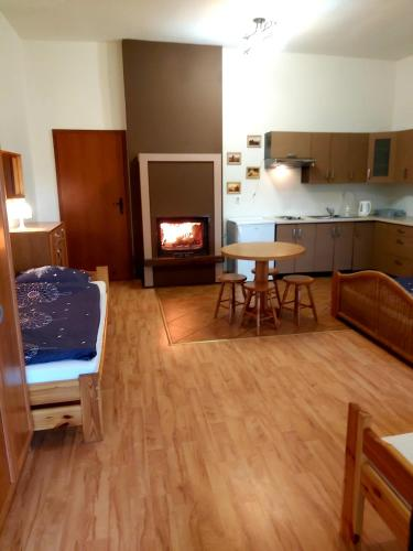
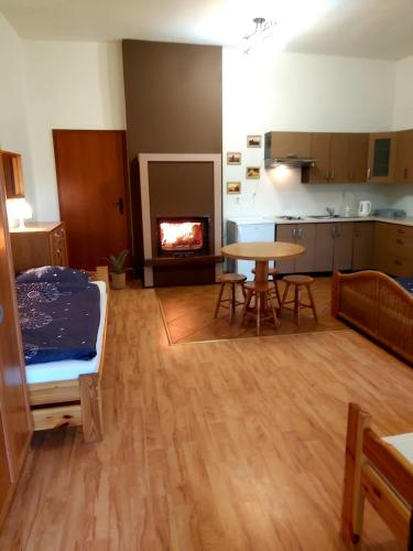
+ house plant [104,249,133,290]
